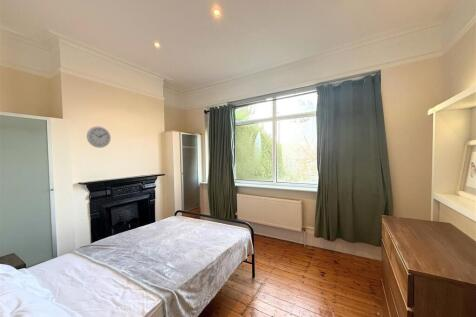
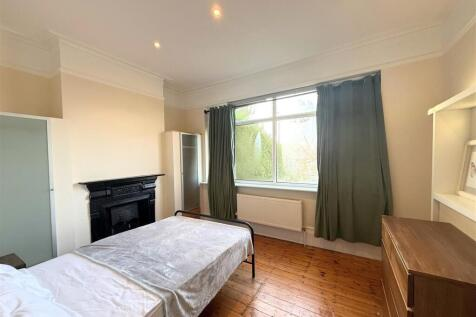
- wall clock [86,125,112,149]
